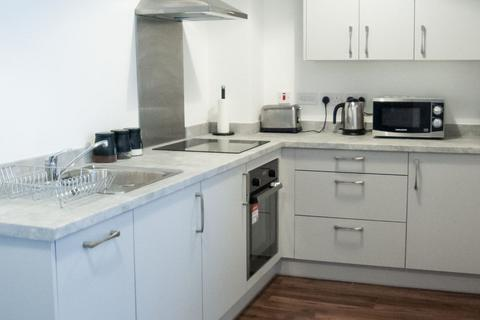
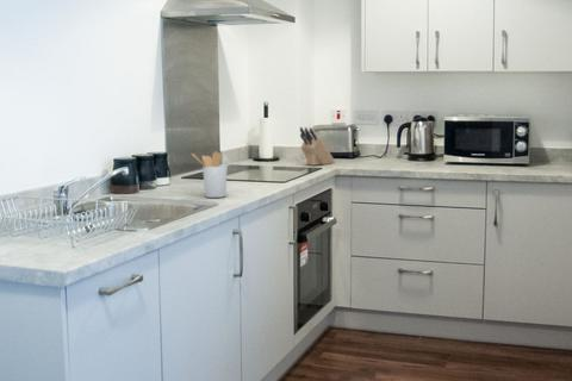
+ knife block [299,126,336,167]
+ utensil holder [191,150,229,199]
